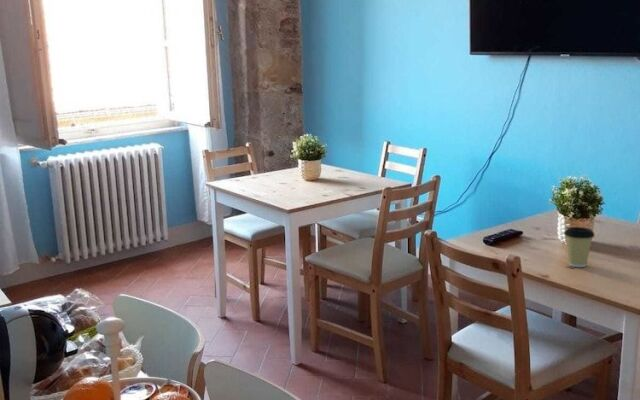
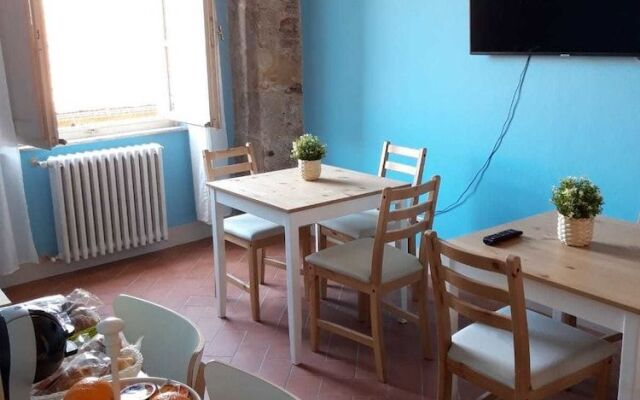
- coffee cup [563,226,596,268]
